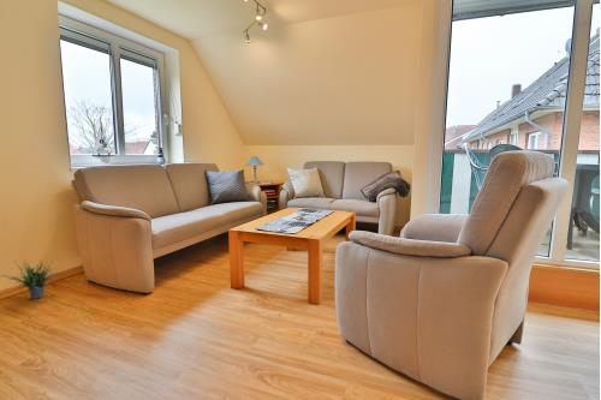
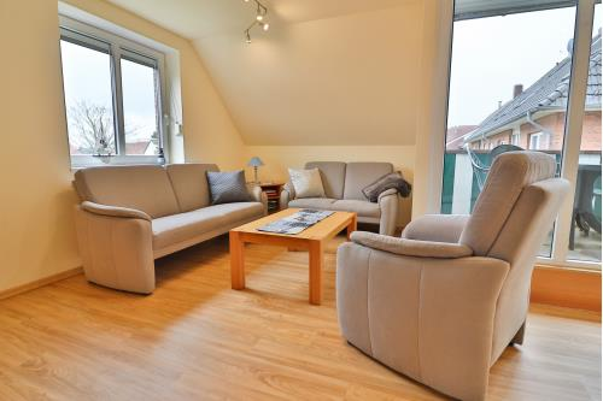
- potted plant [0,257,66,300]
